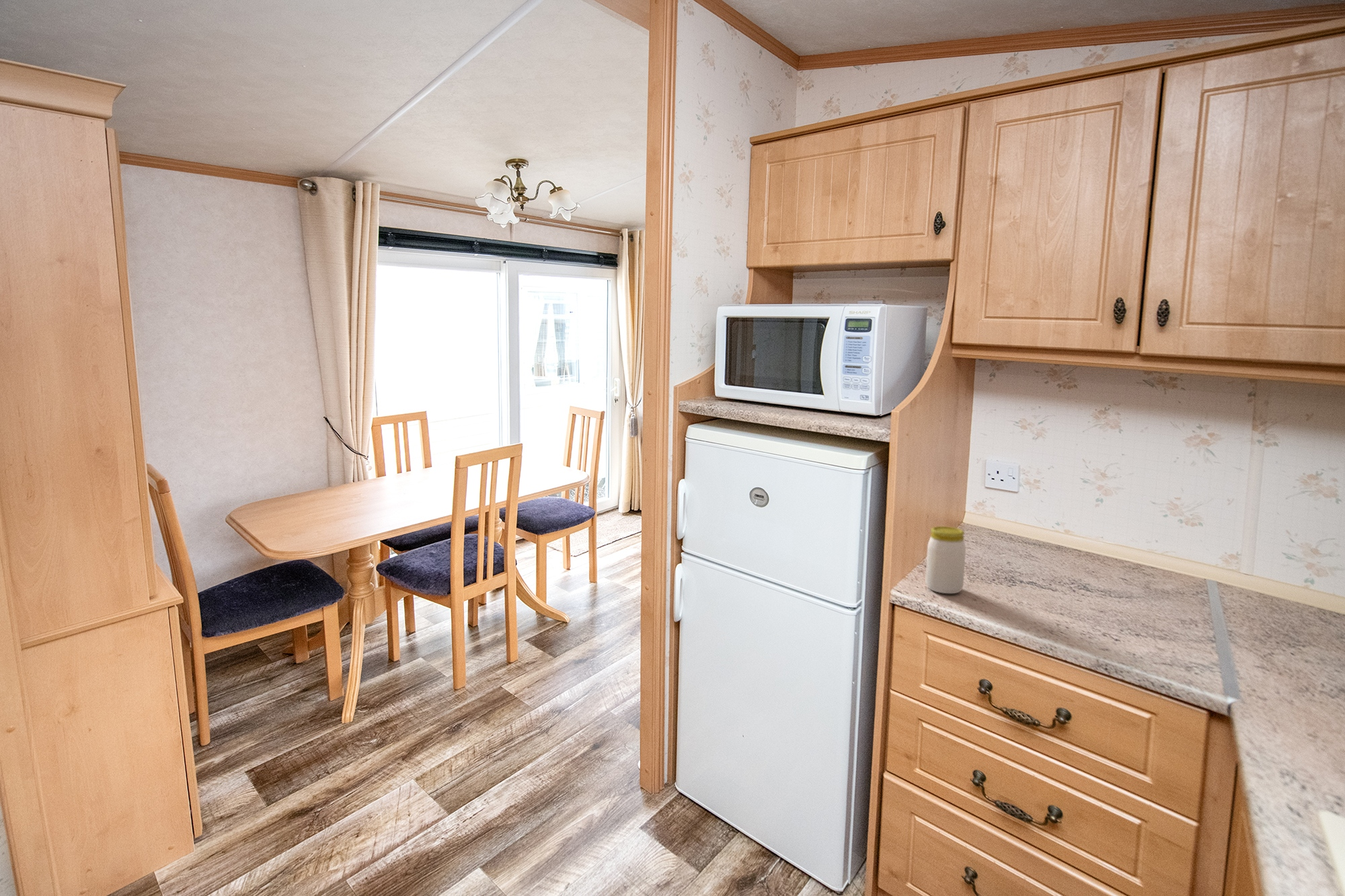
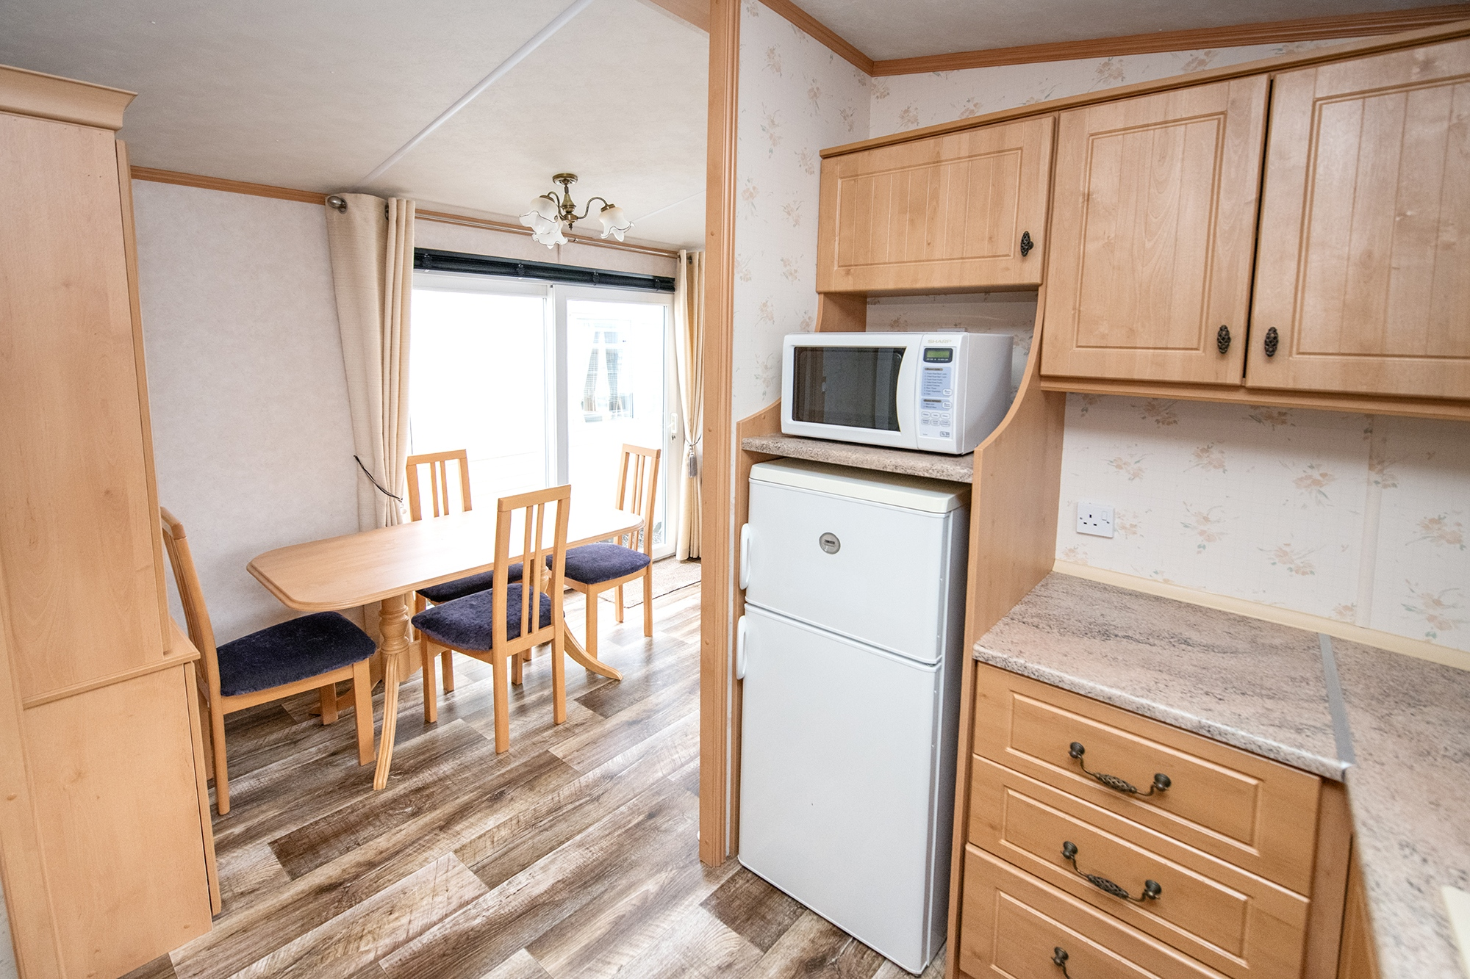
- jar [925,526,966,594]
